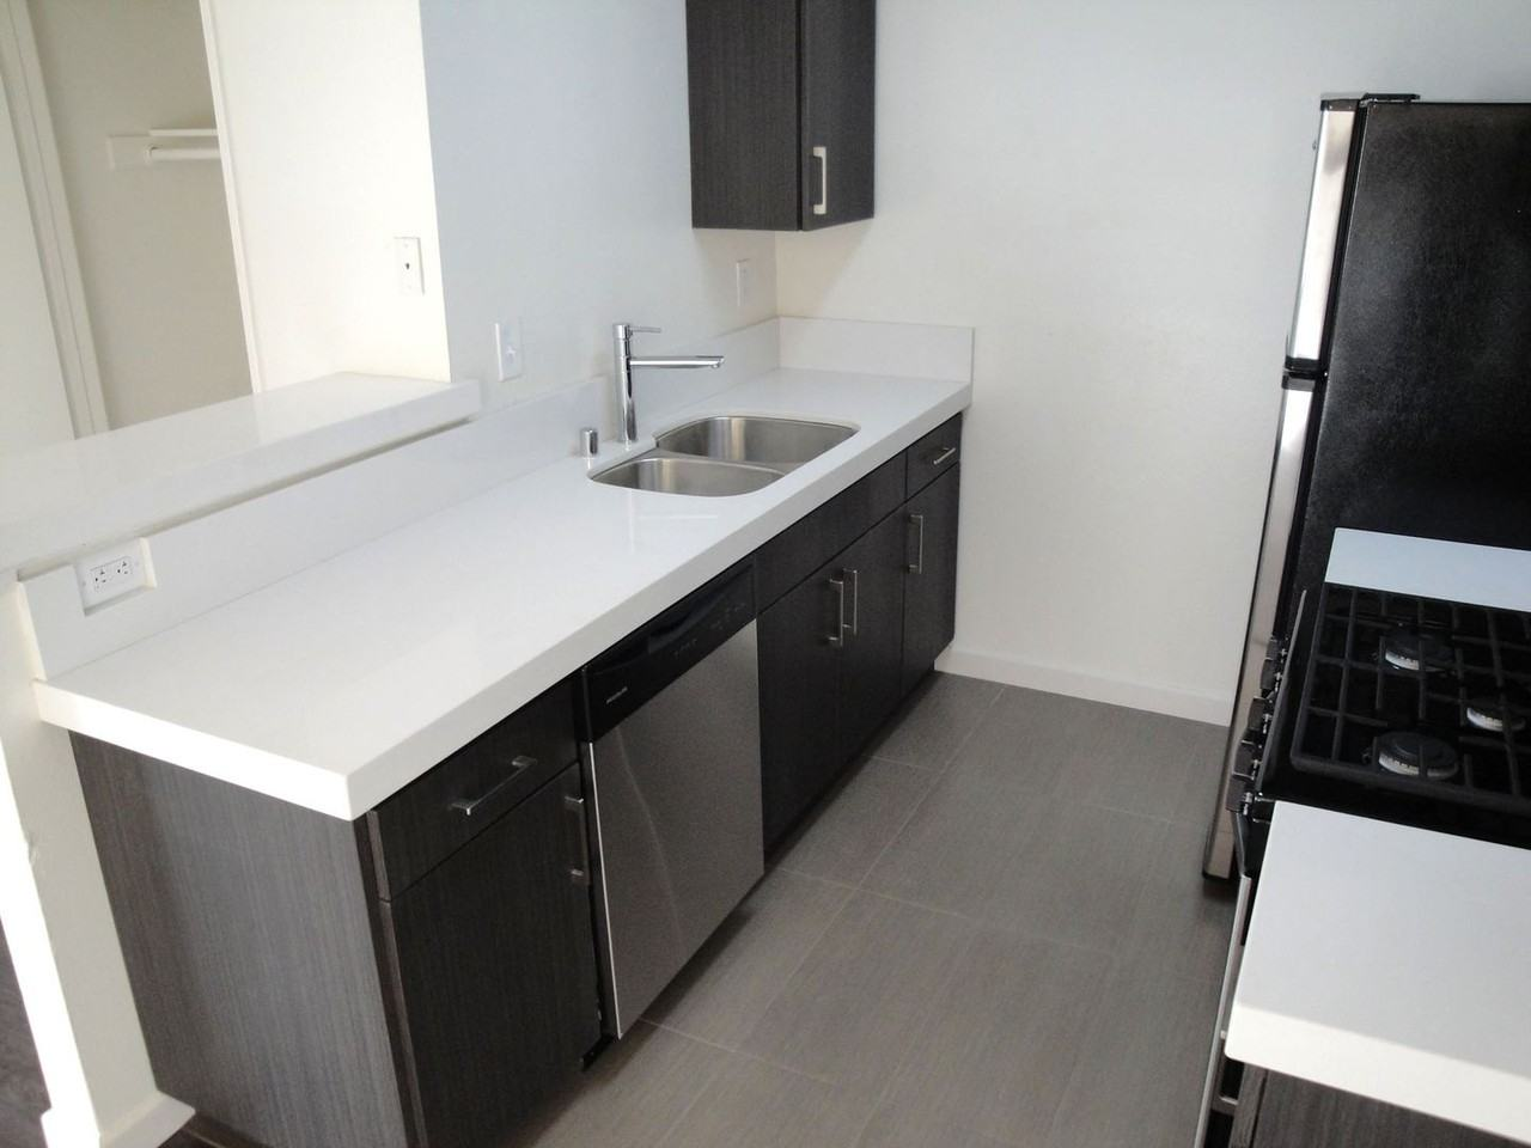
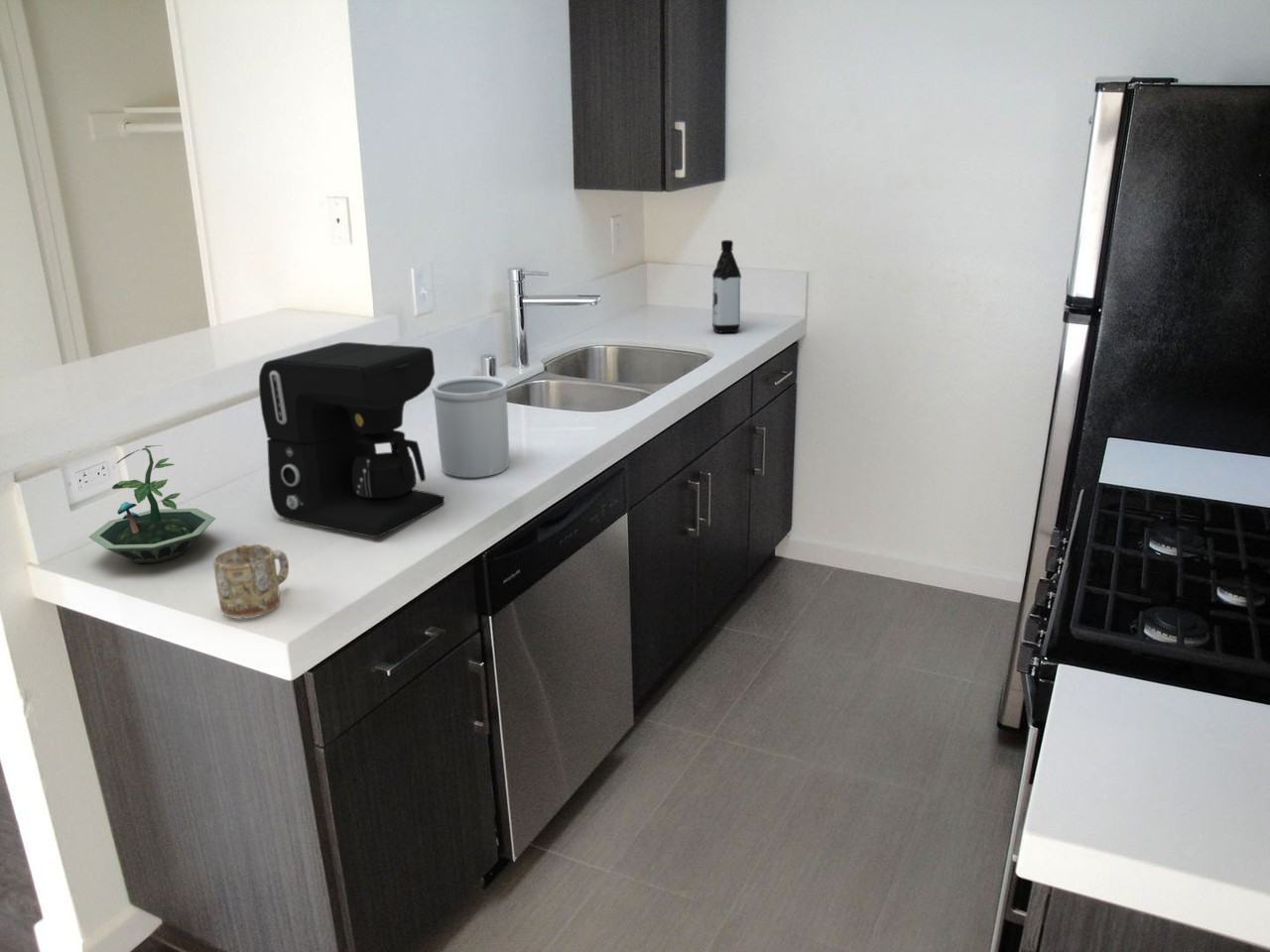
+ water bottle [711,239,742,334]
+ utensil holder [432,375,510,479]
+ mug [212,543,290,620]
+ coffee maker [258,341,445,538]
+ terrarium [88,444,216,564]
